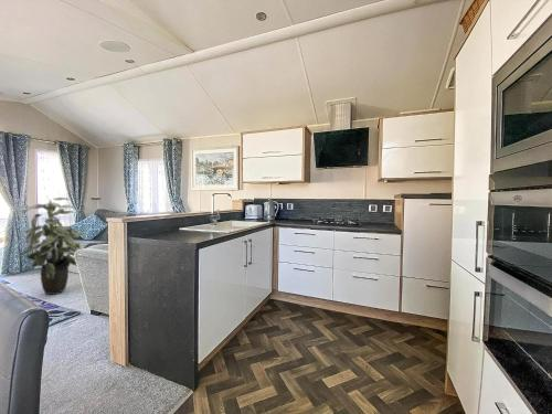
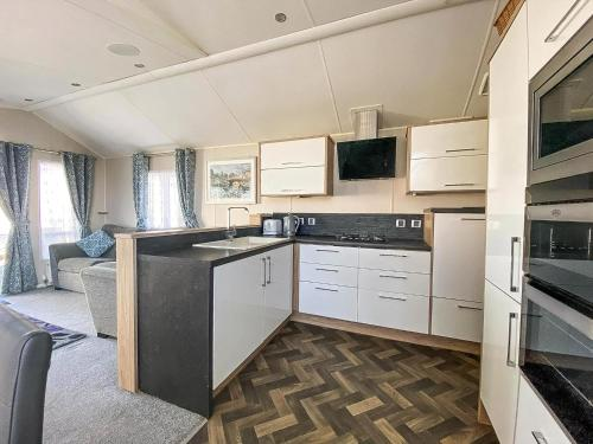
- indoor plant [20,197,87,296]
